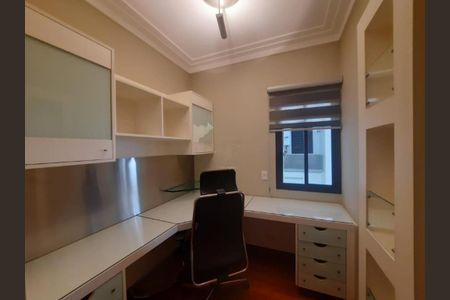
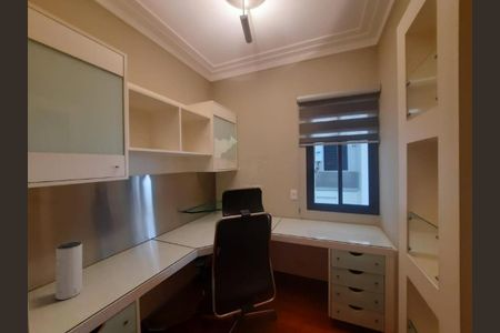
+ speaker [54,241,83,301]
